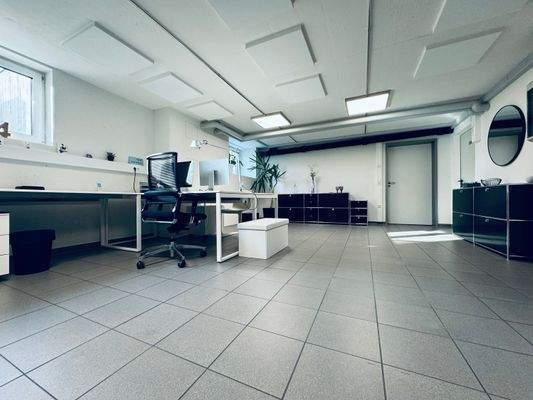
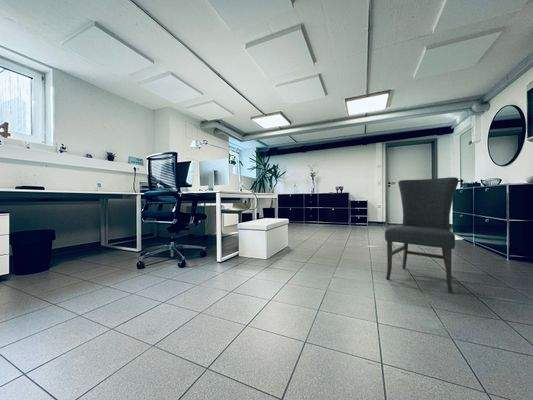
+ chair [384,176,460,295]
